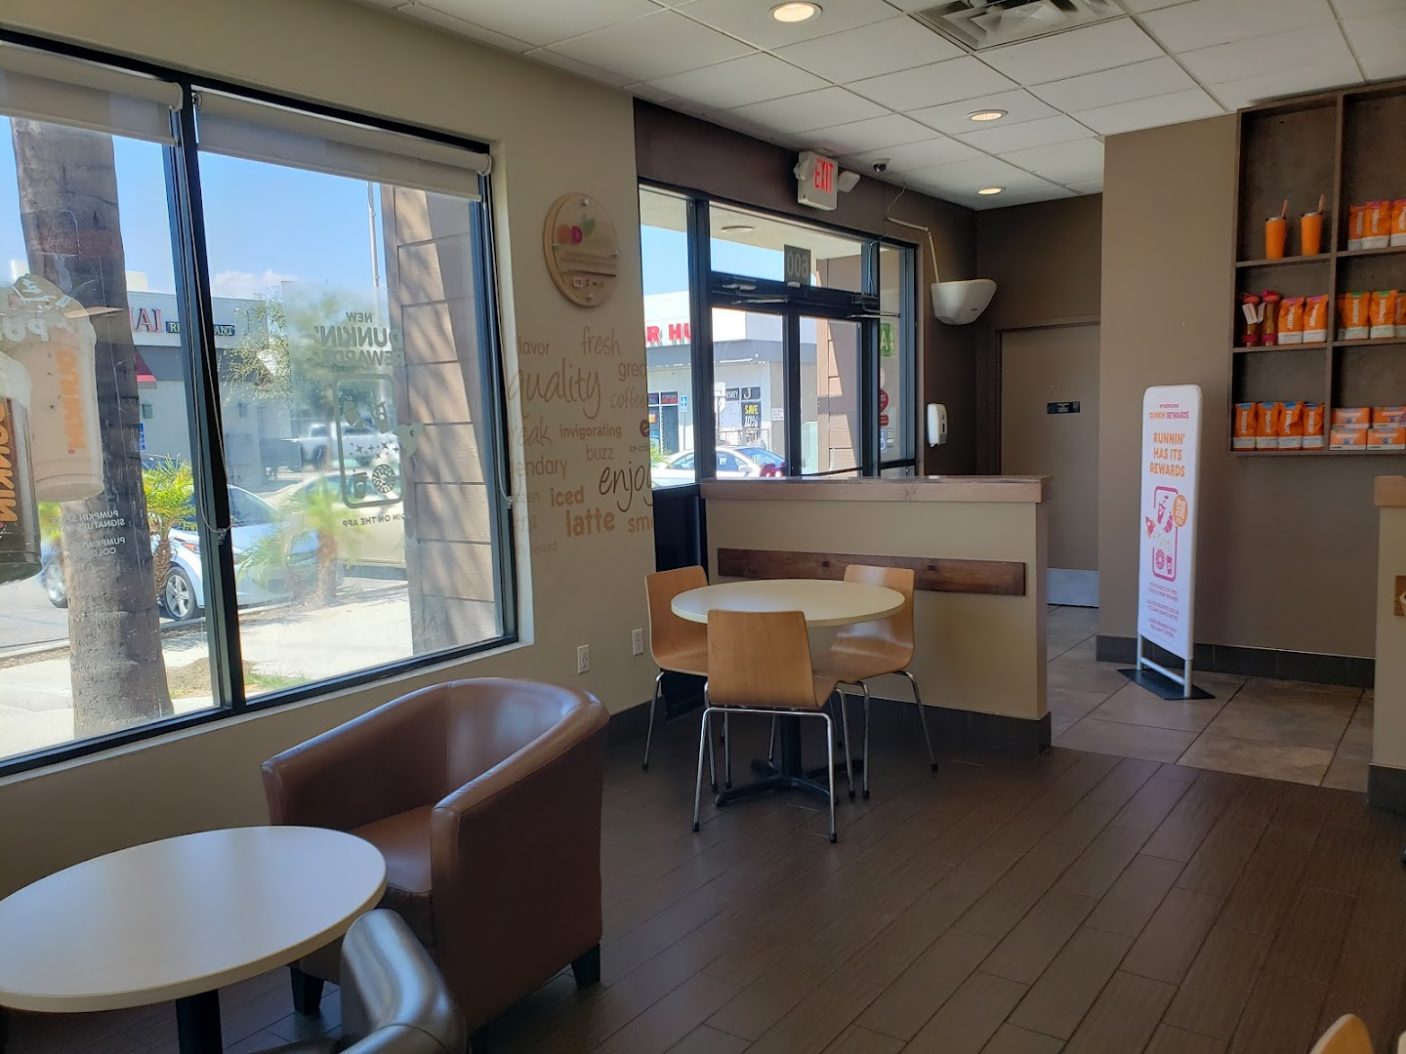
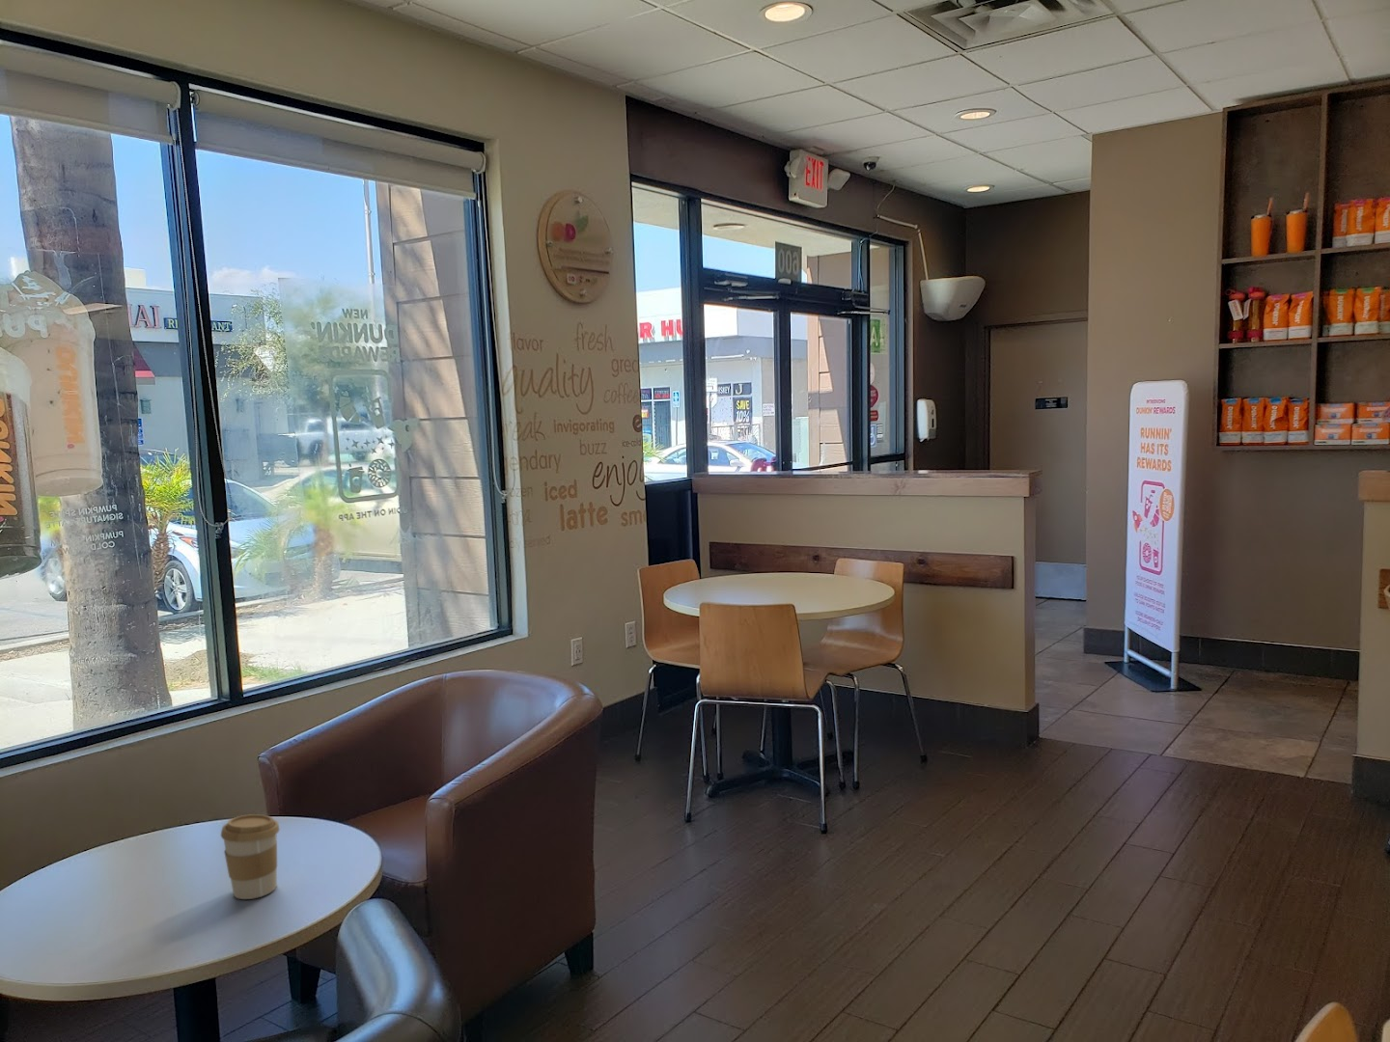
+ coffee cup [220,813,281,900]
